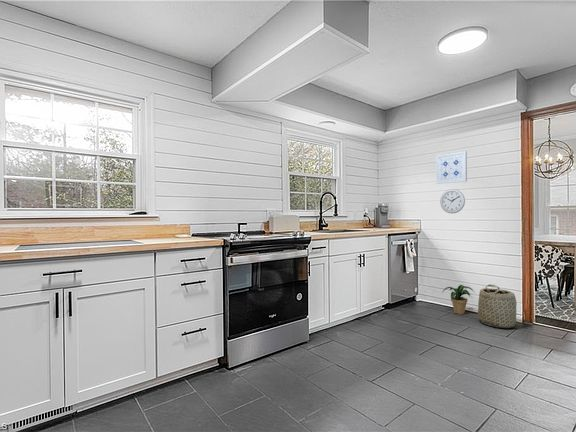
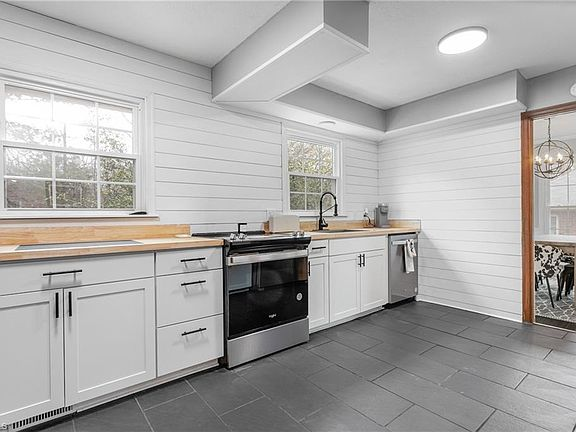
- wall art [435,150,468,185]
- wall clock [439,188,466,214]
- potted plant [441,284,474,315]
- basket [477,283,518,329]
